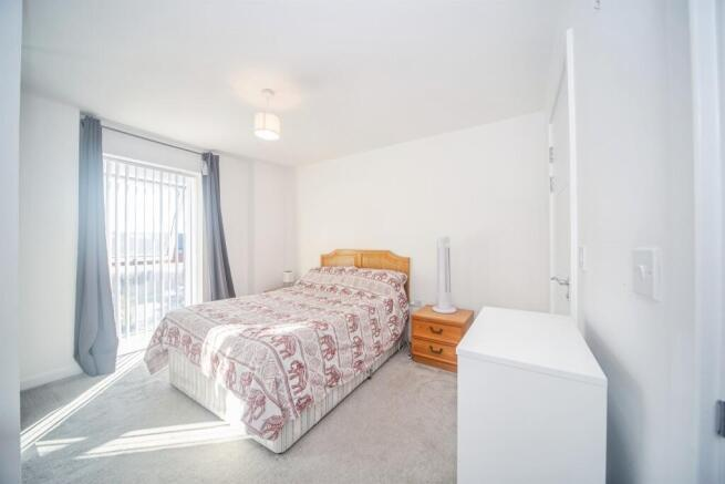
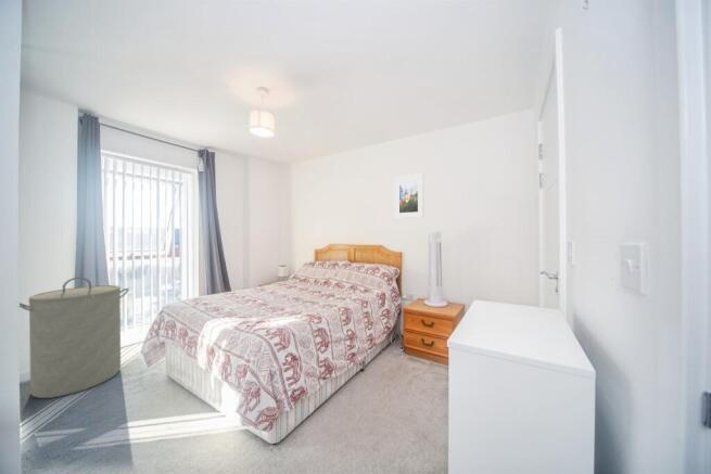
+ laundry hamper [18,277,130,399]
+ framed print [393,172,424,219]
